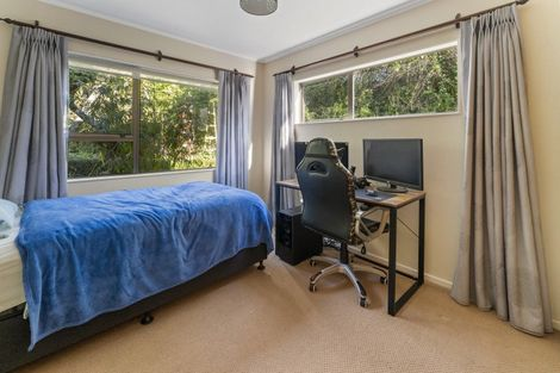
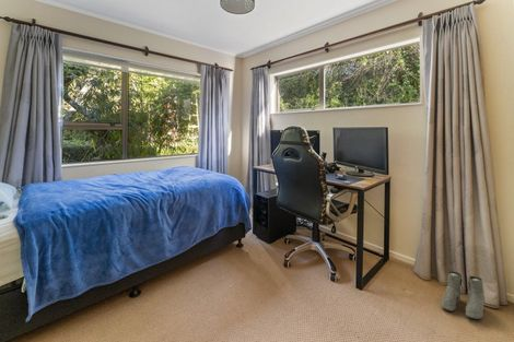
+ boots [441,271,486,320]
